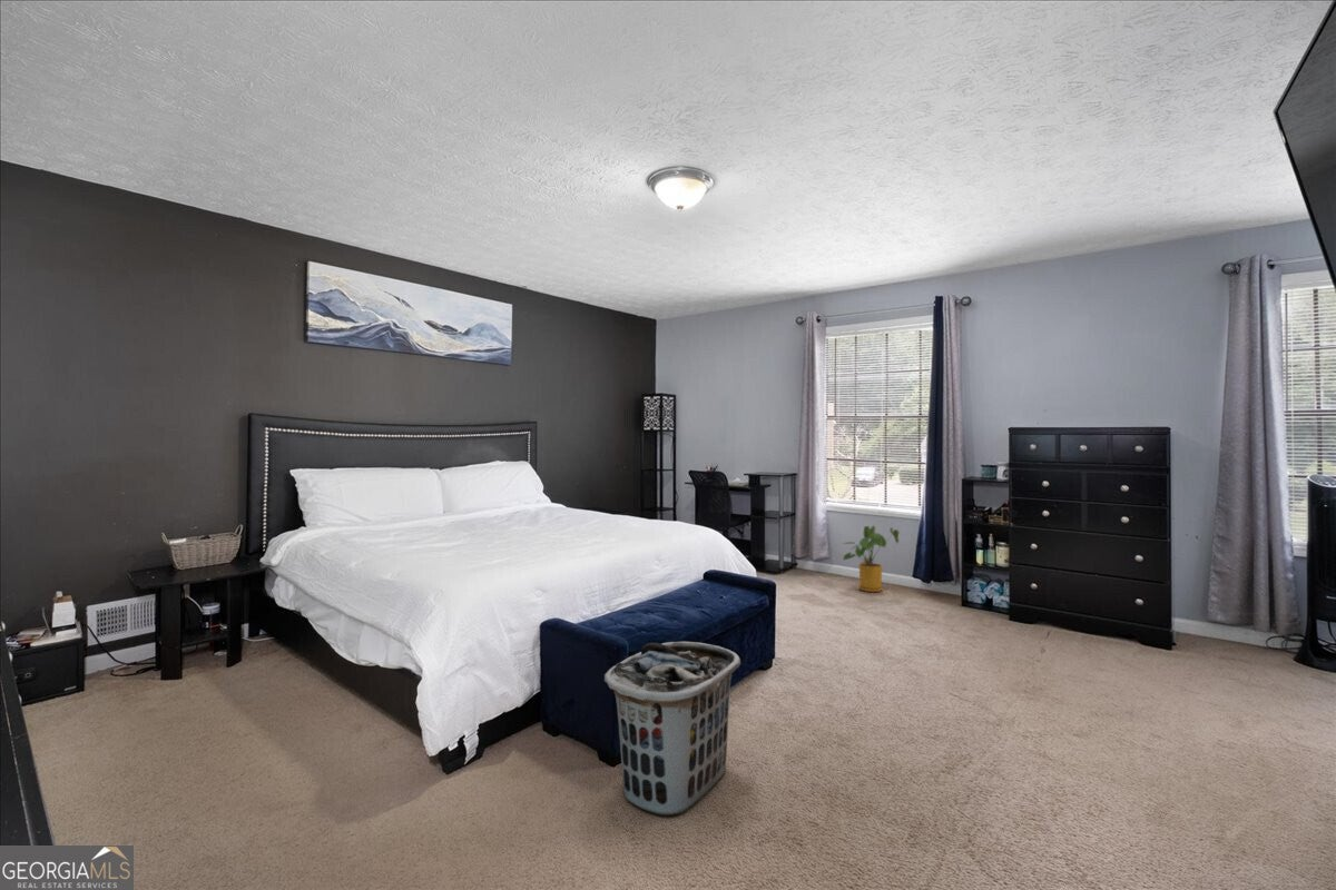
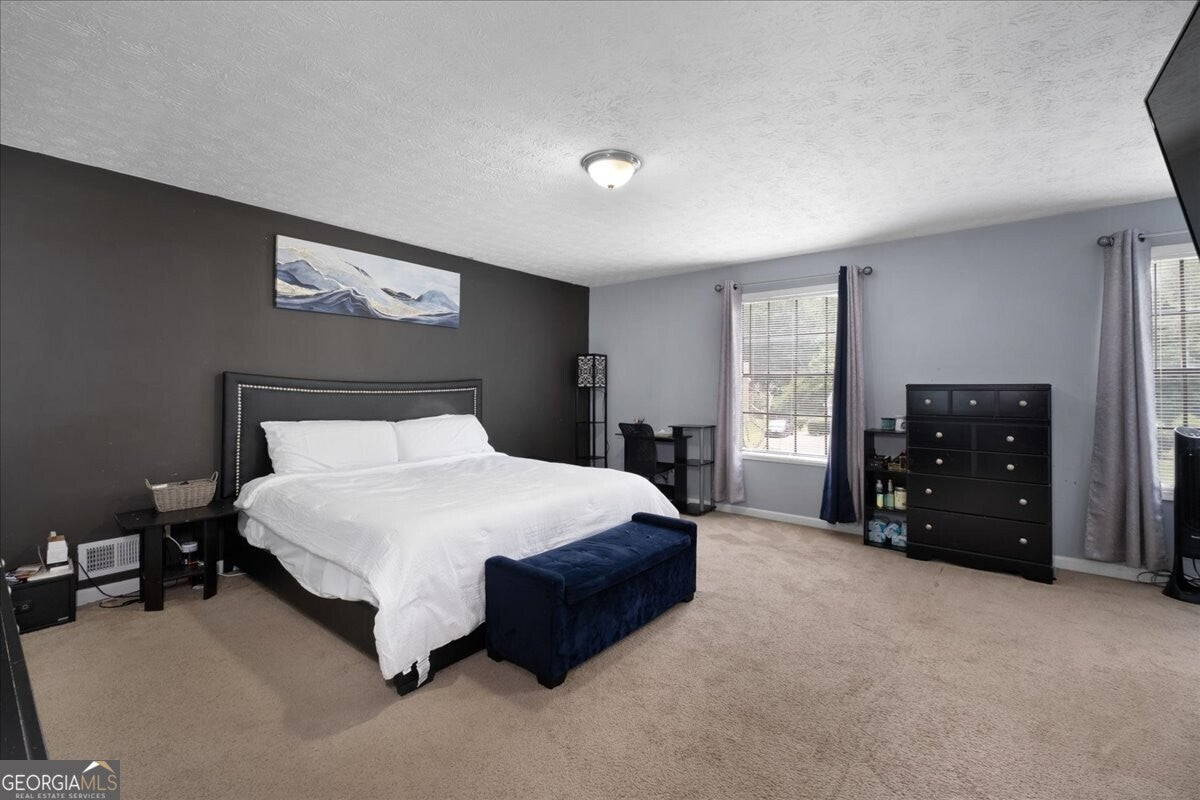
- clothes hamper [603,641,741,817]
- house plant [842,525,900,593]
